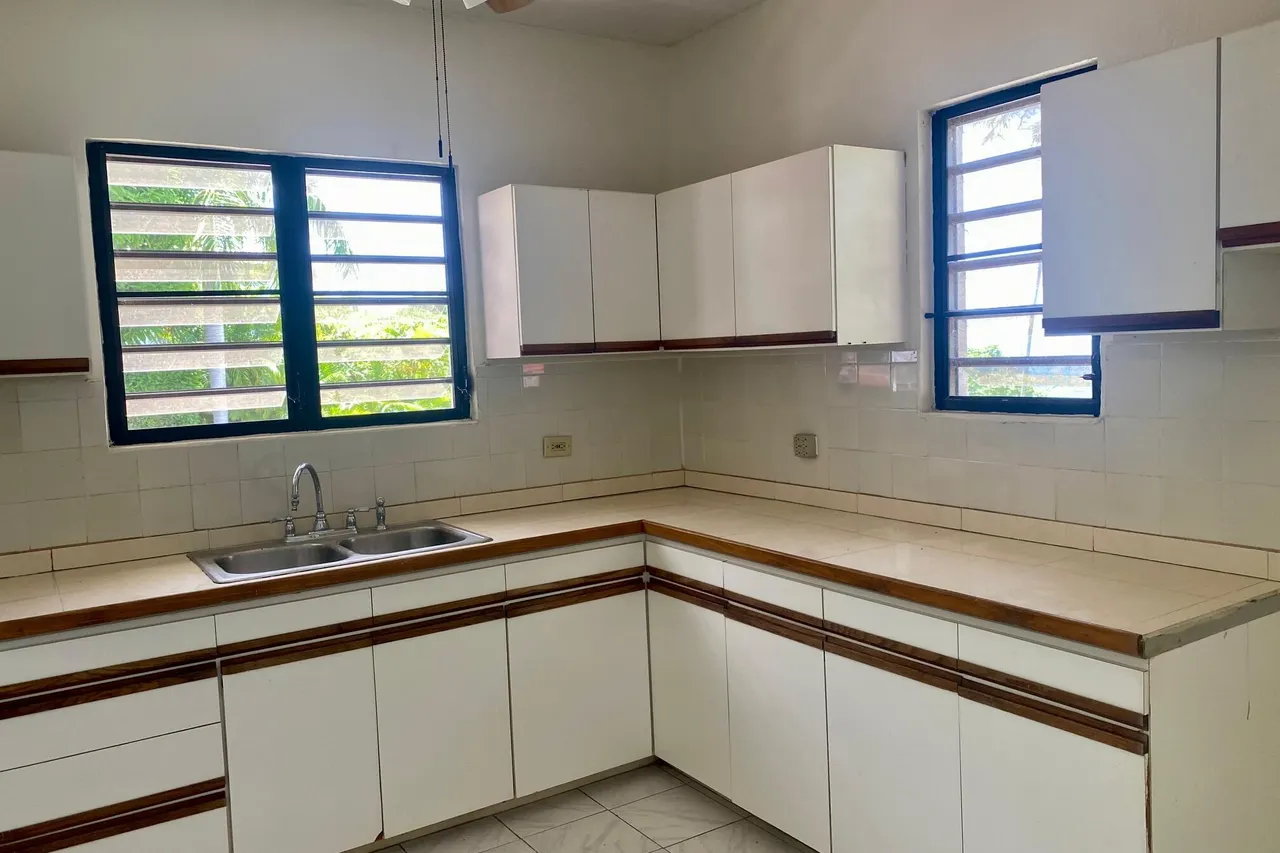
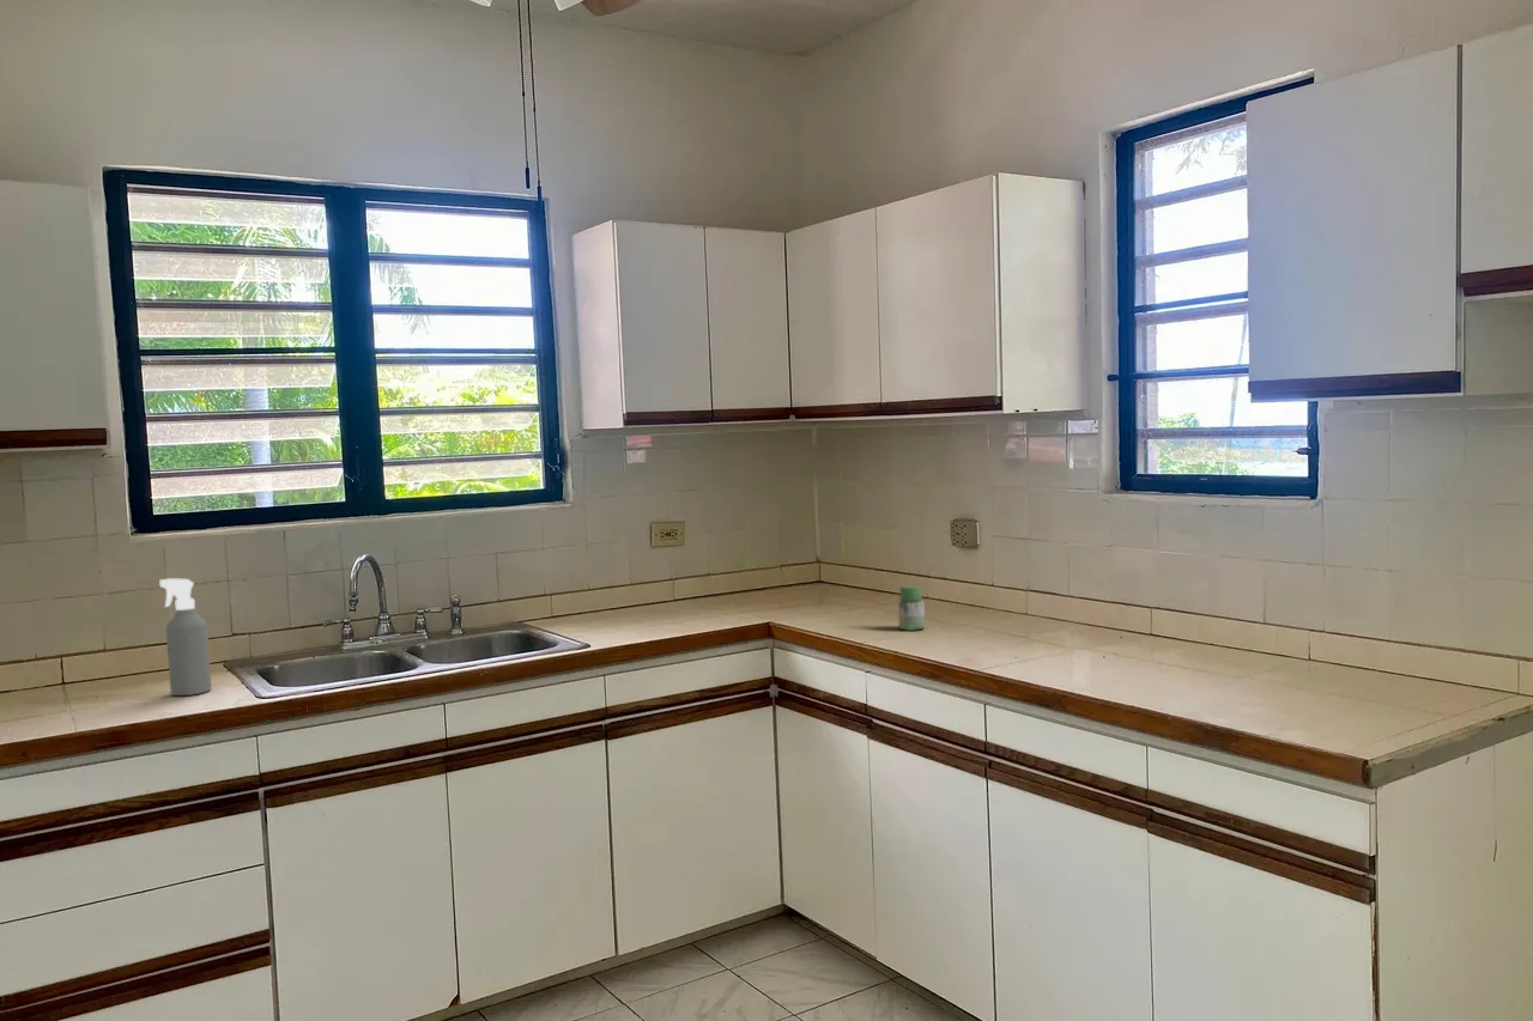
+ spray bottle [159,577,213,697]
+ jar [897,584,926,632]
